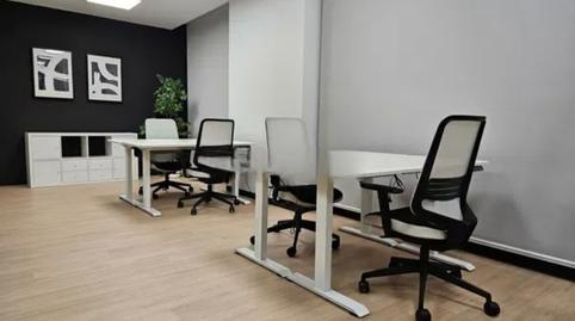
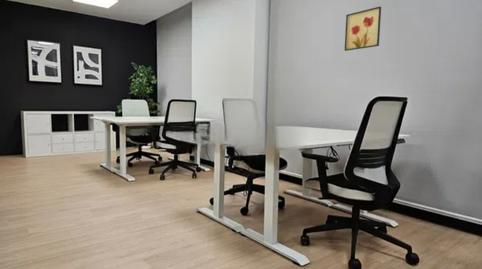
+ wall art [344,6,382,52]
